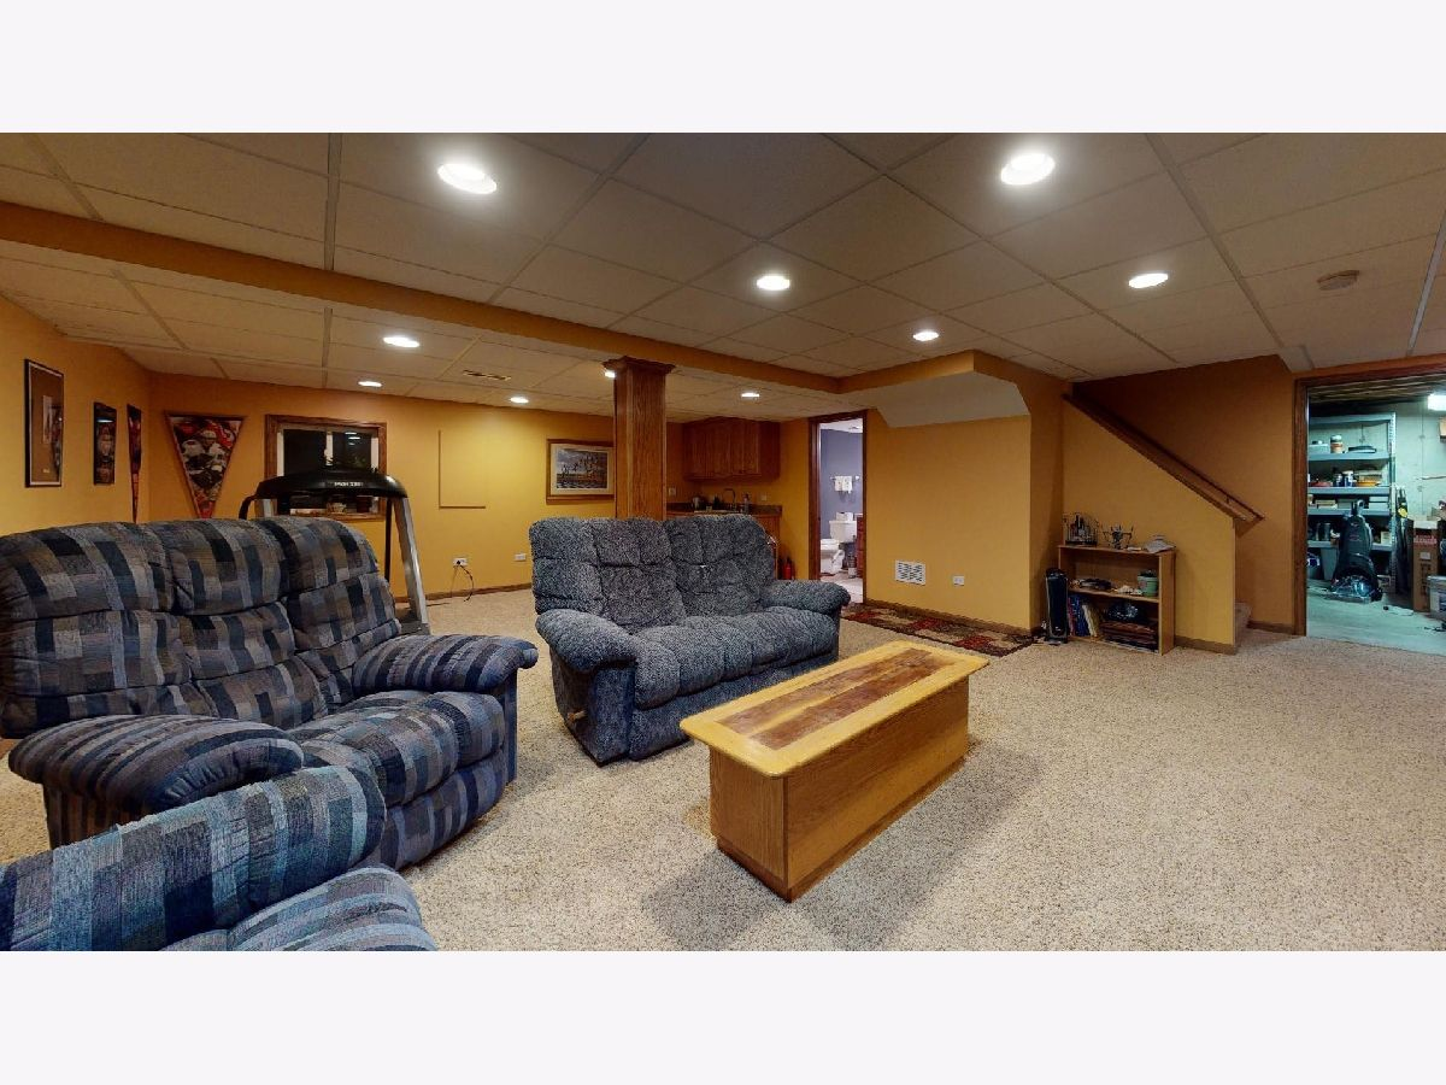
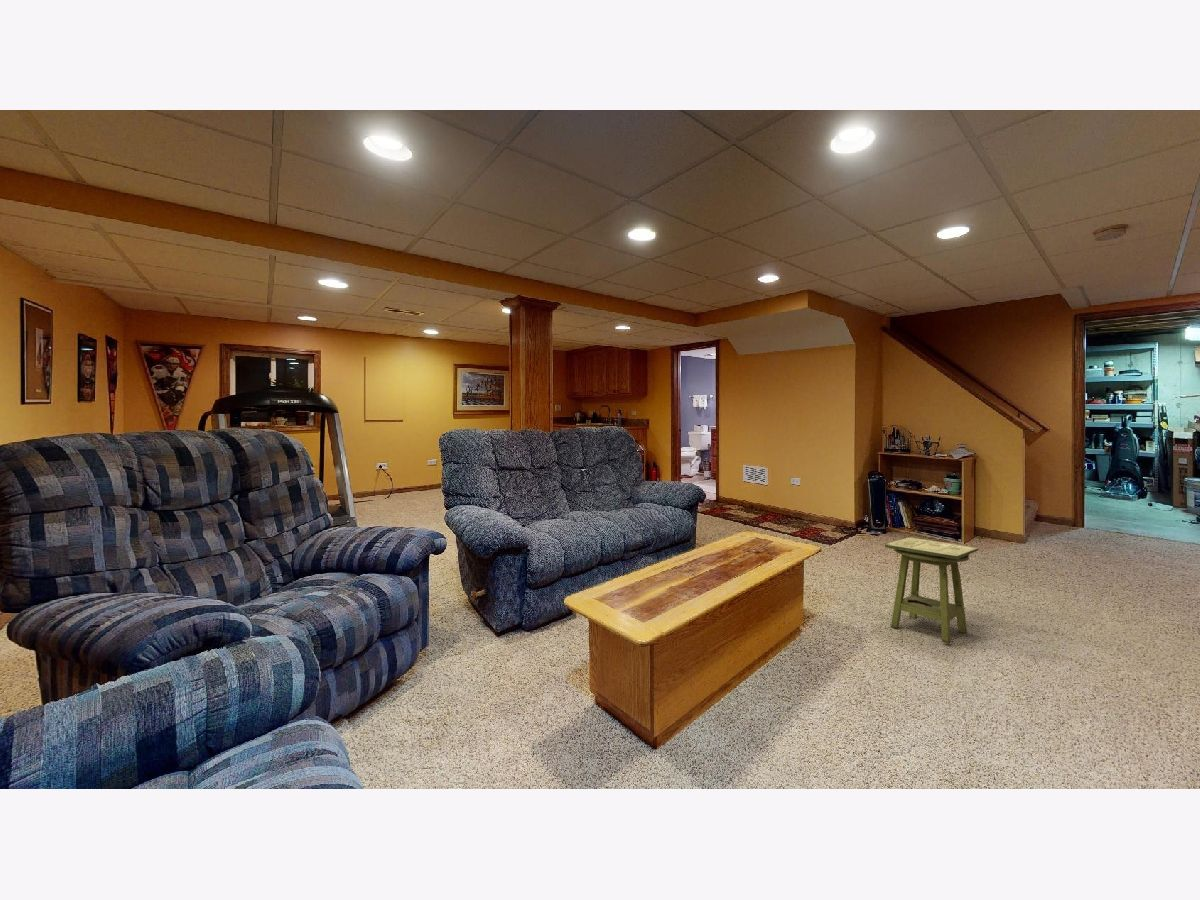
+ side table [884,536,980,645]
